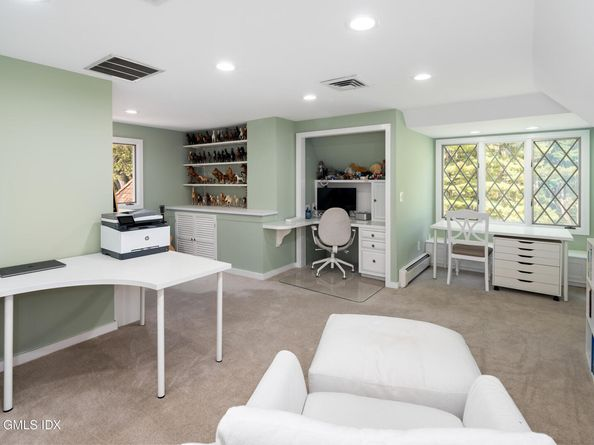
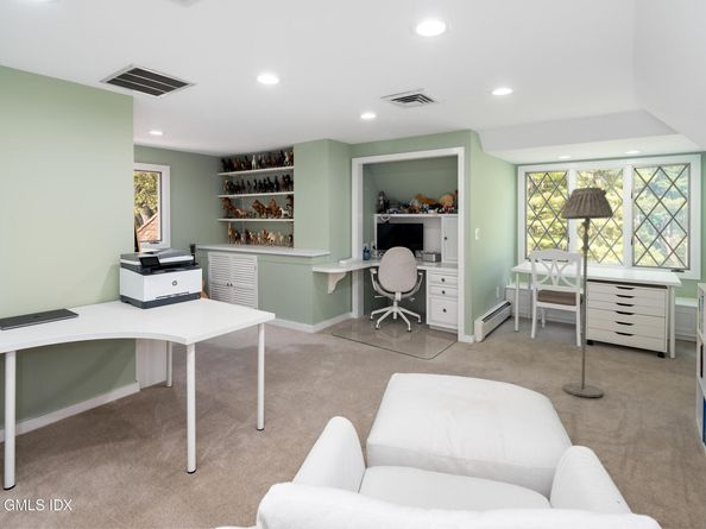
+ floor lamp [560,187,614,398]
